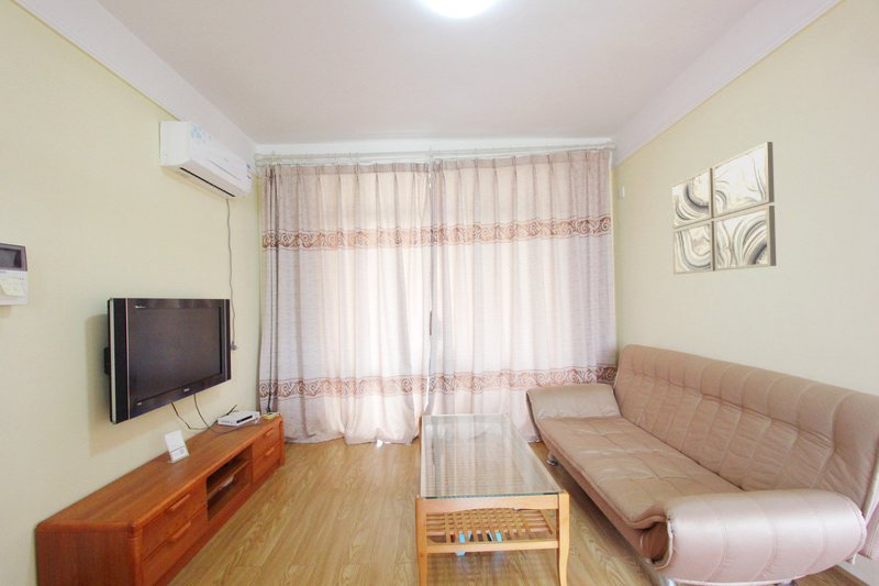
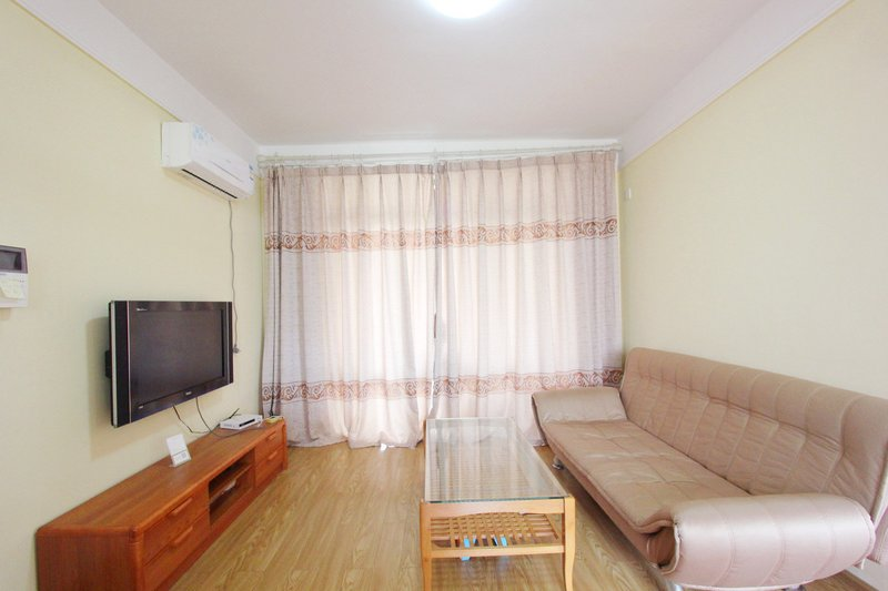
- wall art [670,141,777,275]
